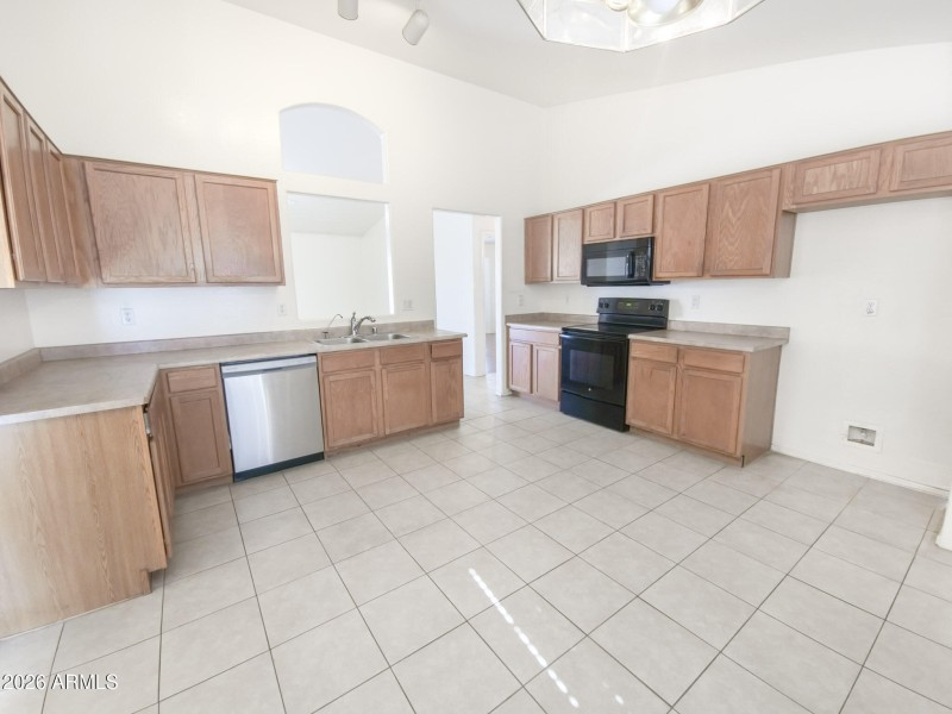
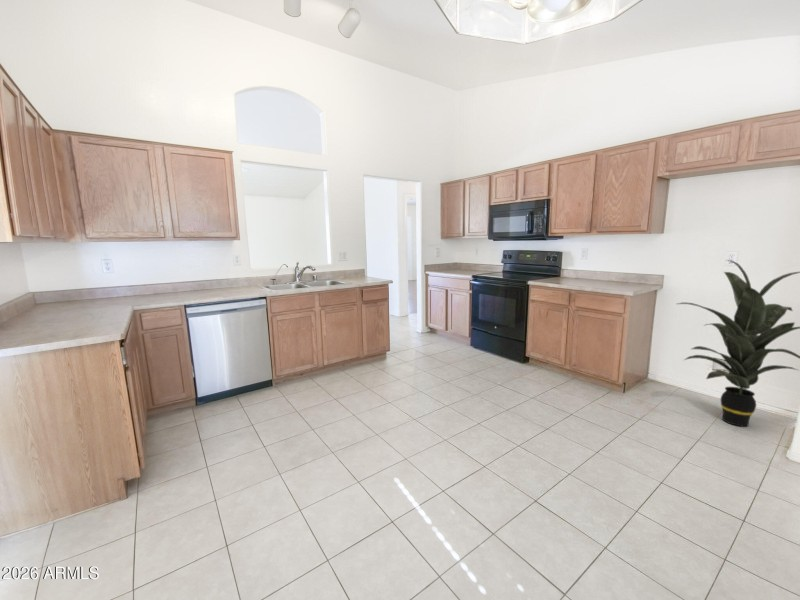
+ indoor plant [677,259,800,428]
